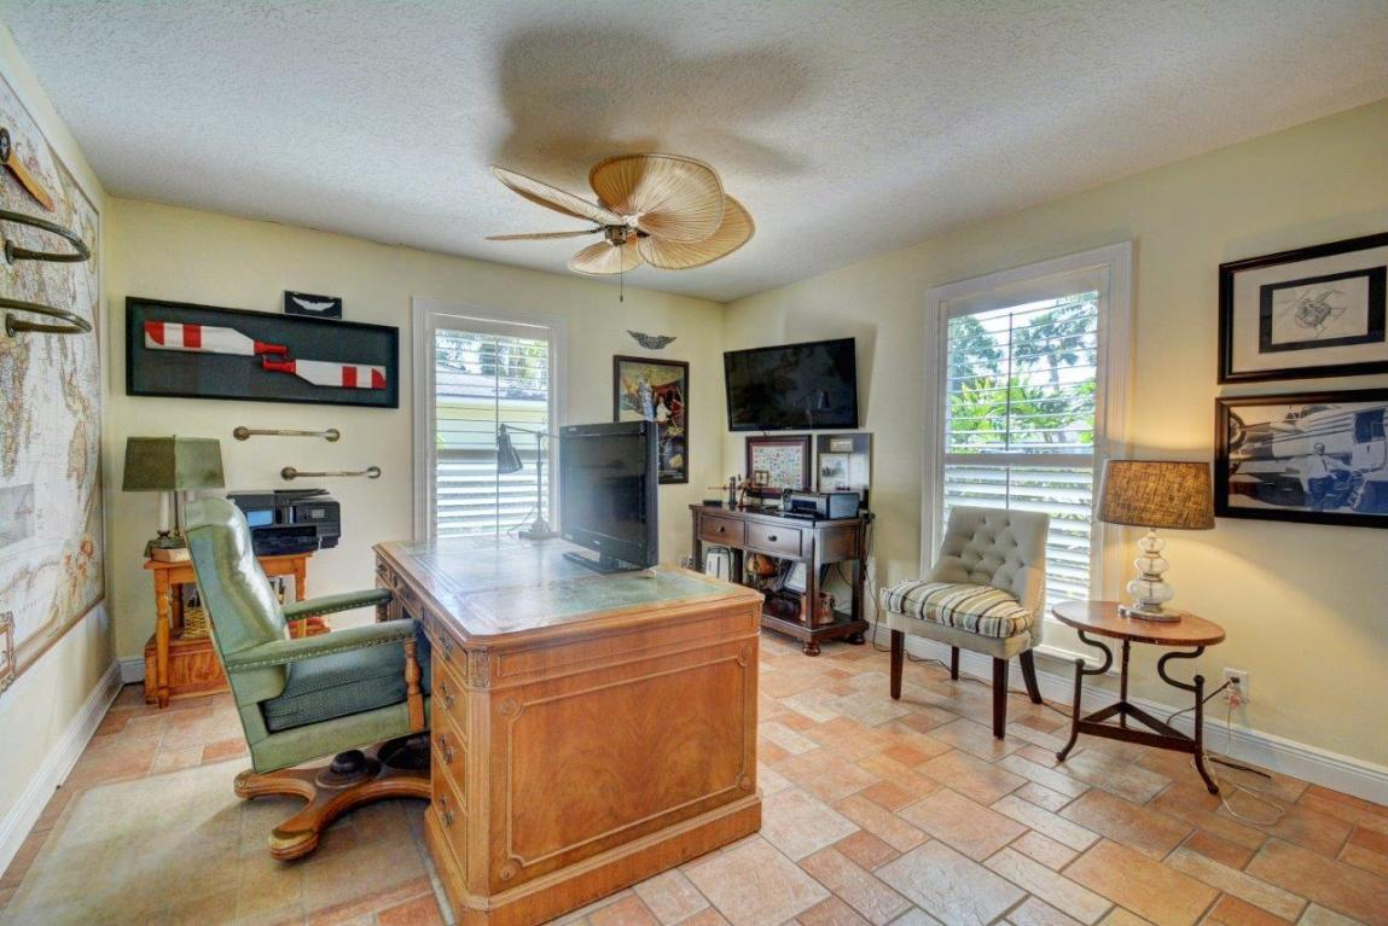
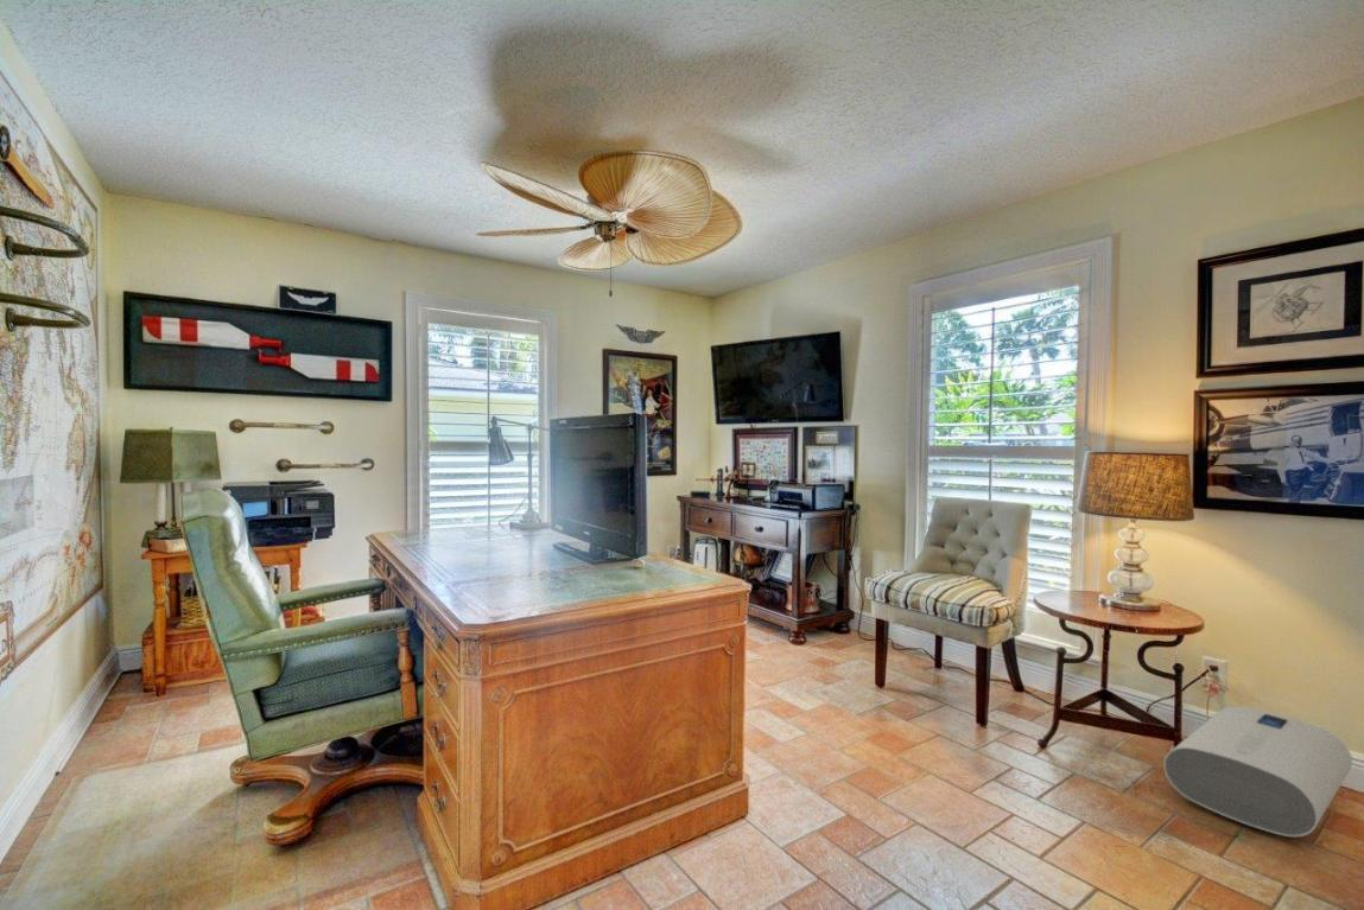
+ water heater [1162,705,1353,838]
